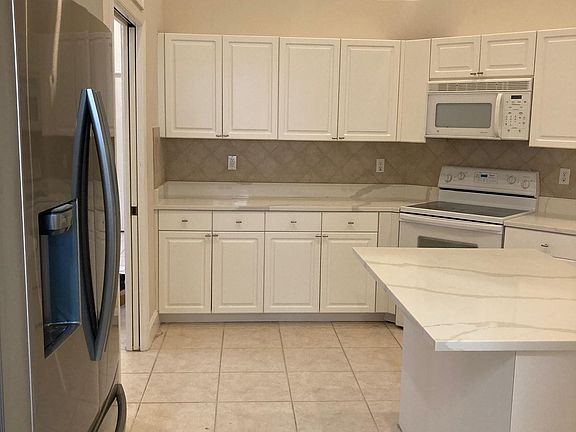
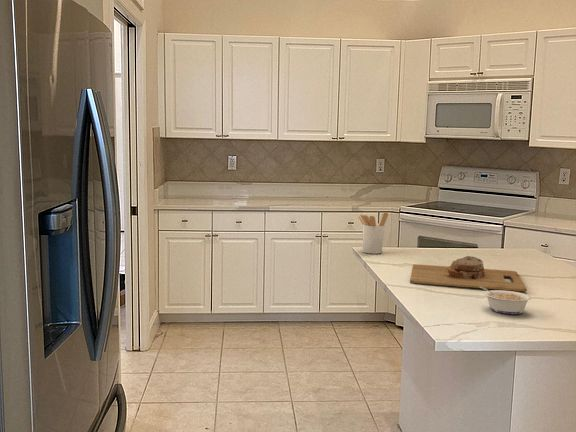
+ legume [480,286,533,315]
+ cutting board [409,255,528,292]
+ utensil holder [357,211,389,255]
